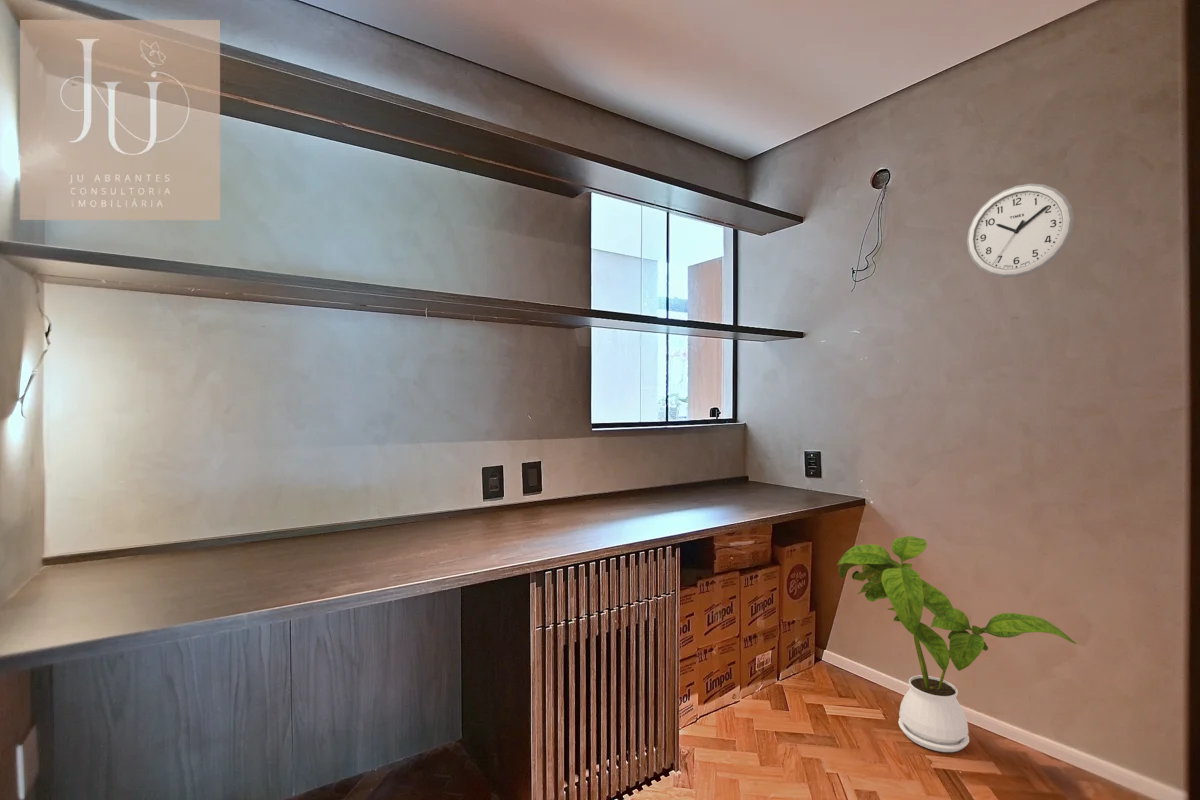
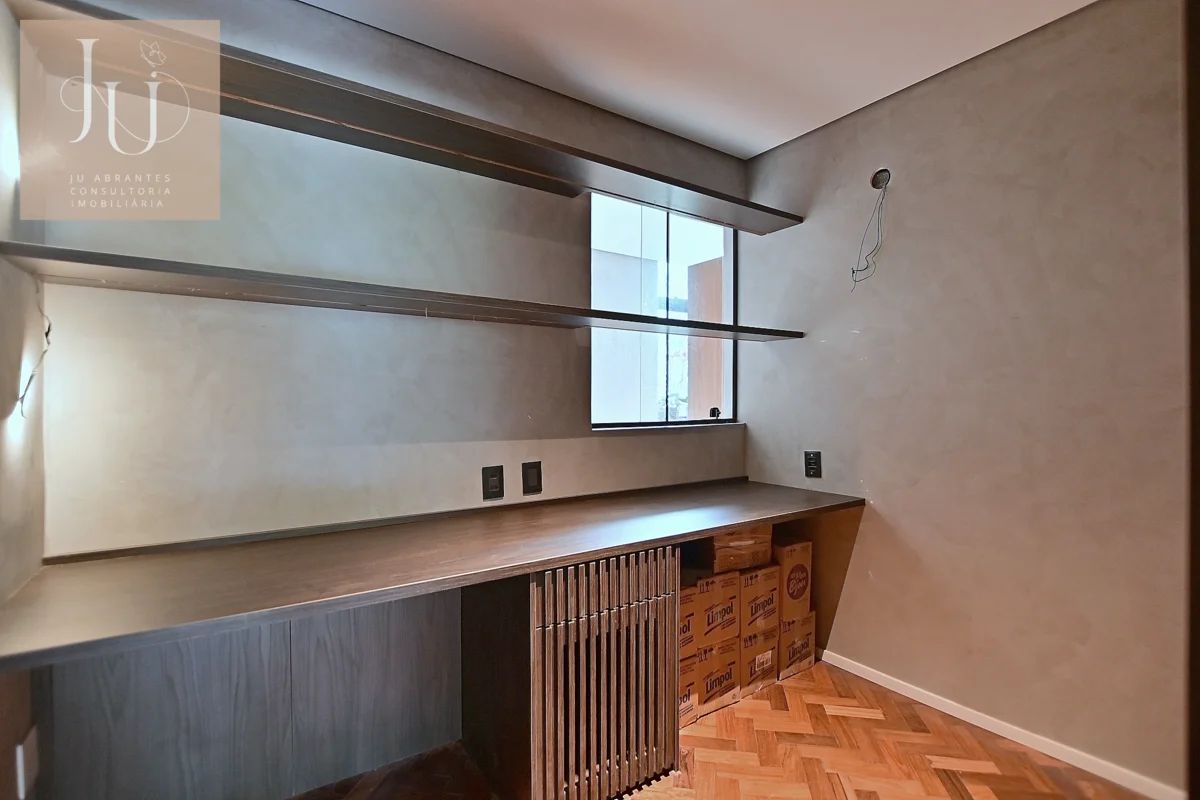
- house plant [836,535,1079,753]
- wall clock [966,183,1075,278]
